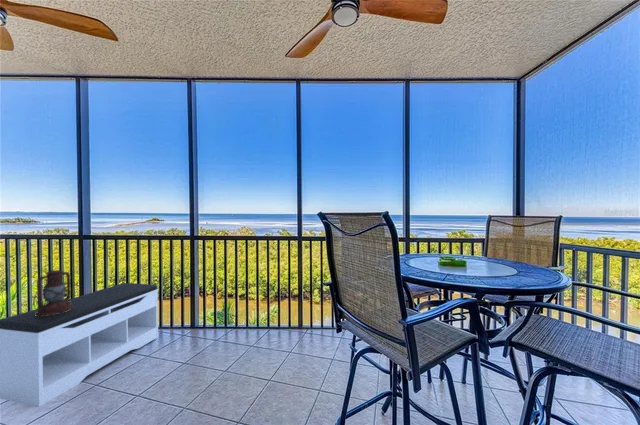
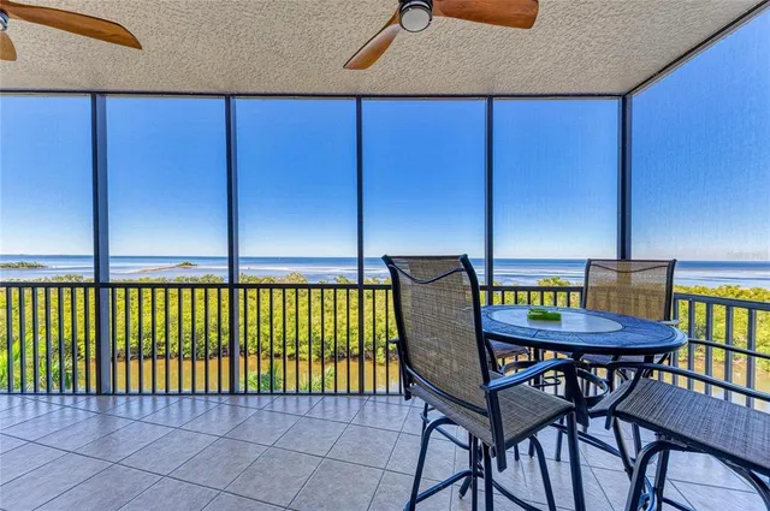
- lantern [33,267,73,317]
- bench [0,282,159,407]
